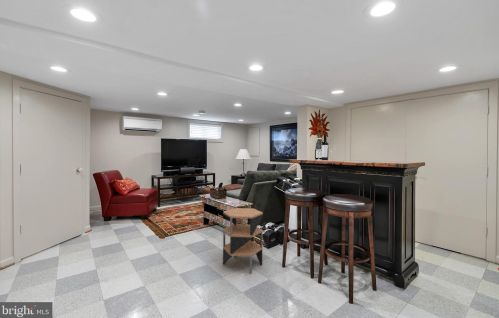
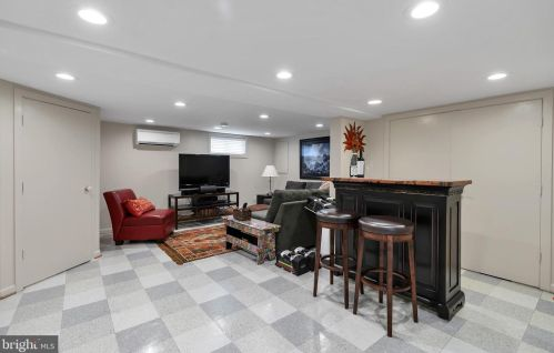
- side table [222,207,264,274]
